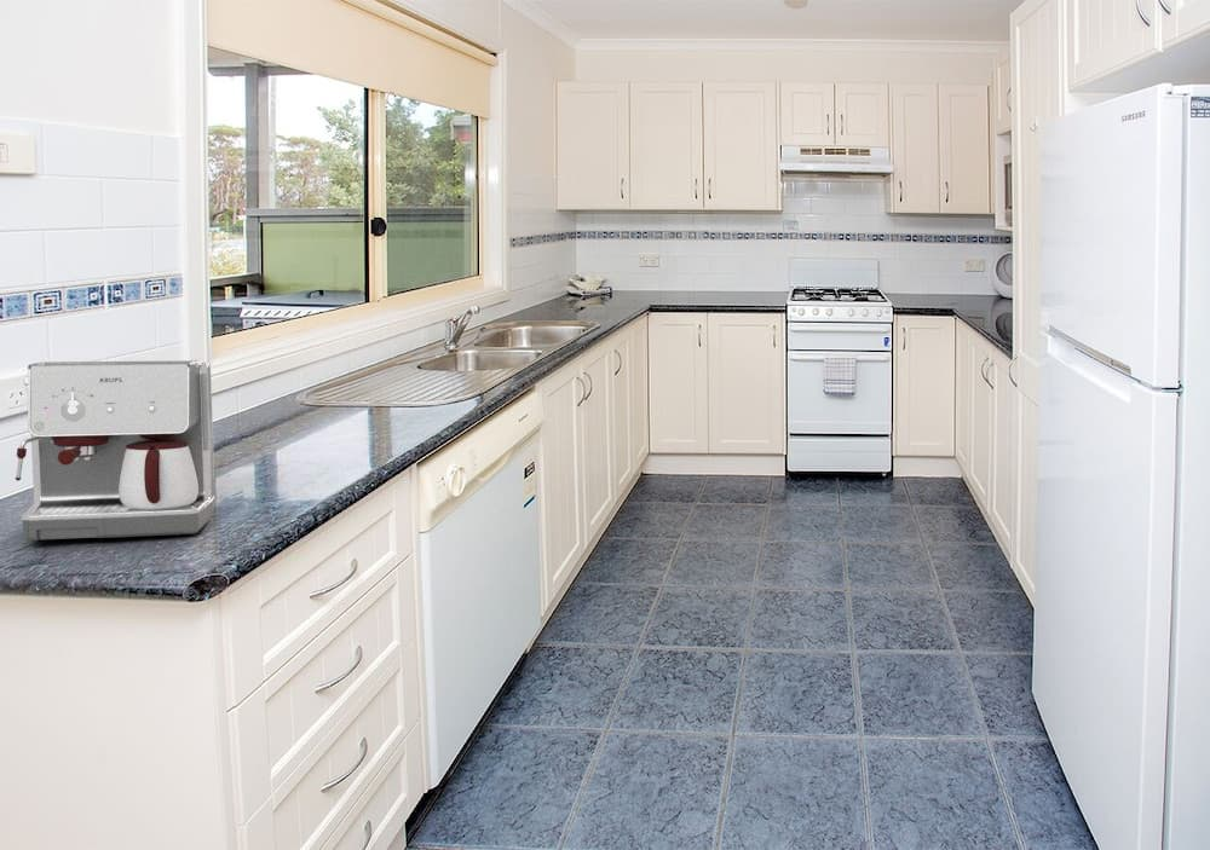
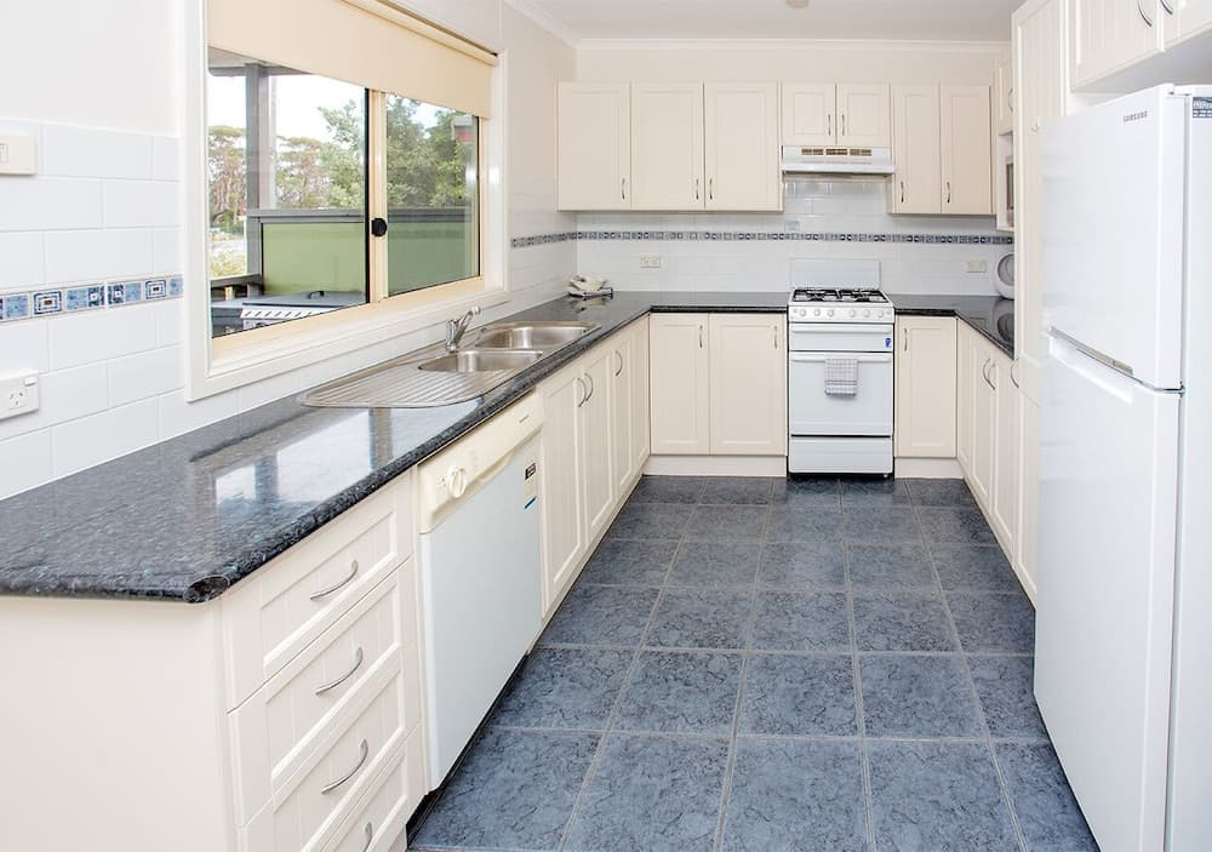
- coffee maker [15,359,217,542]
